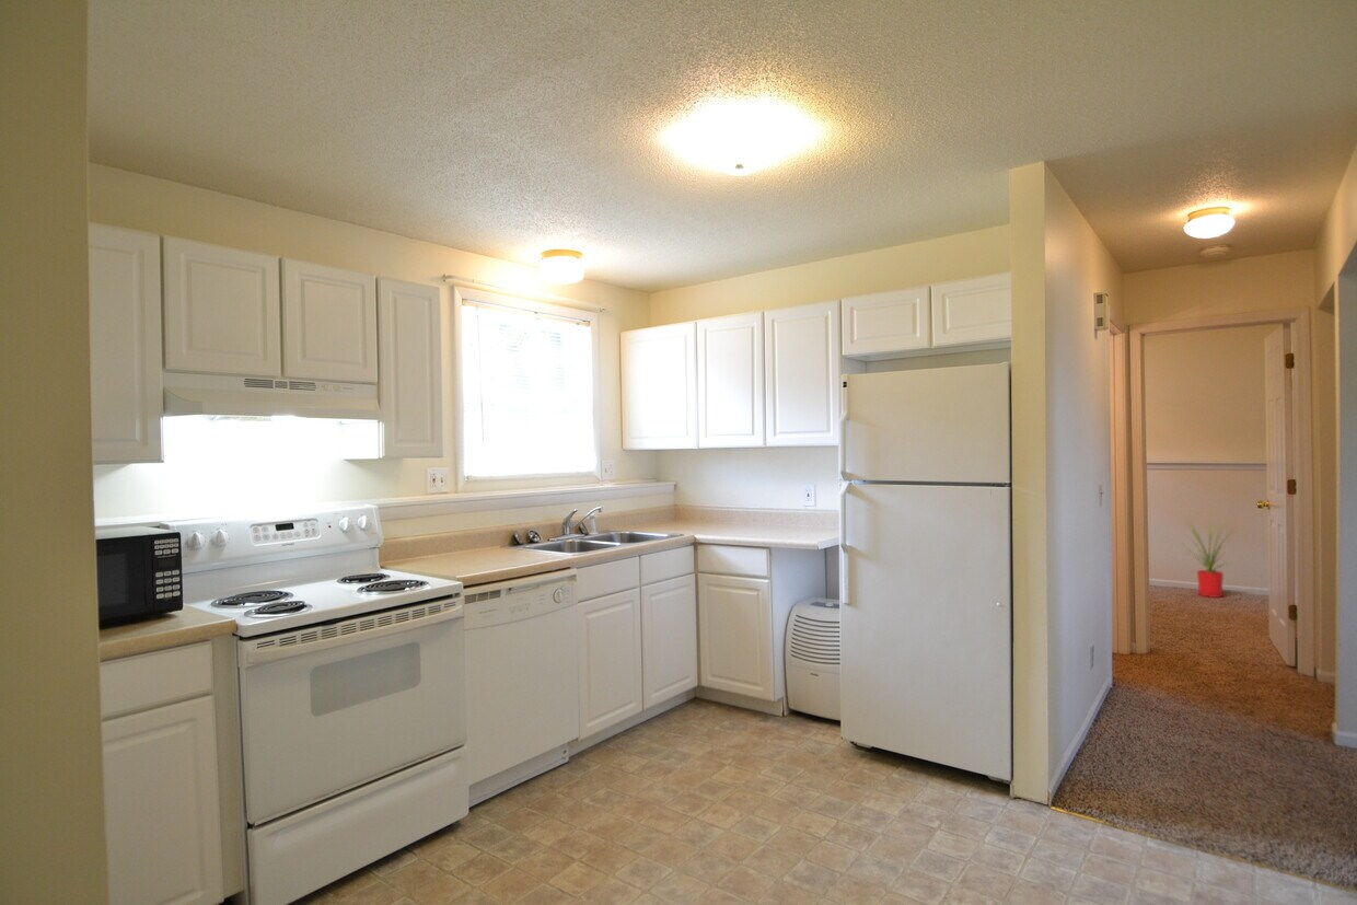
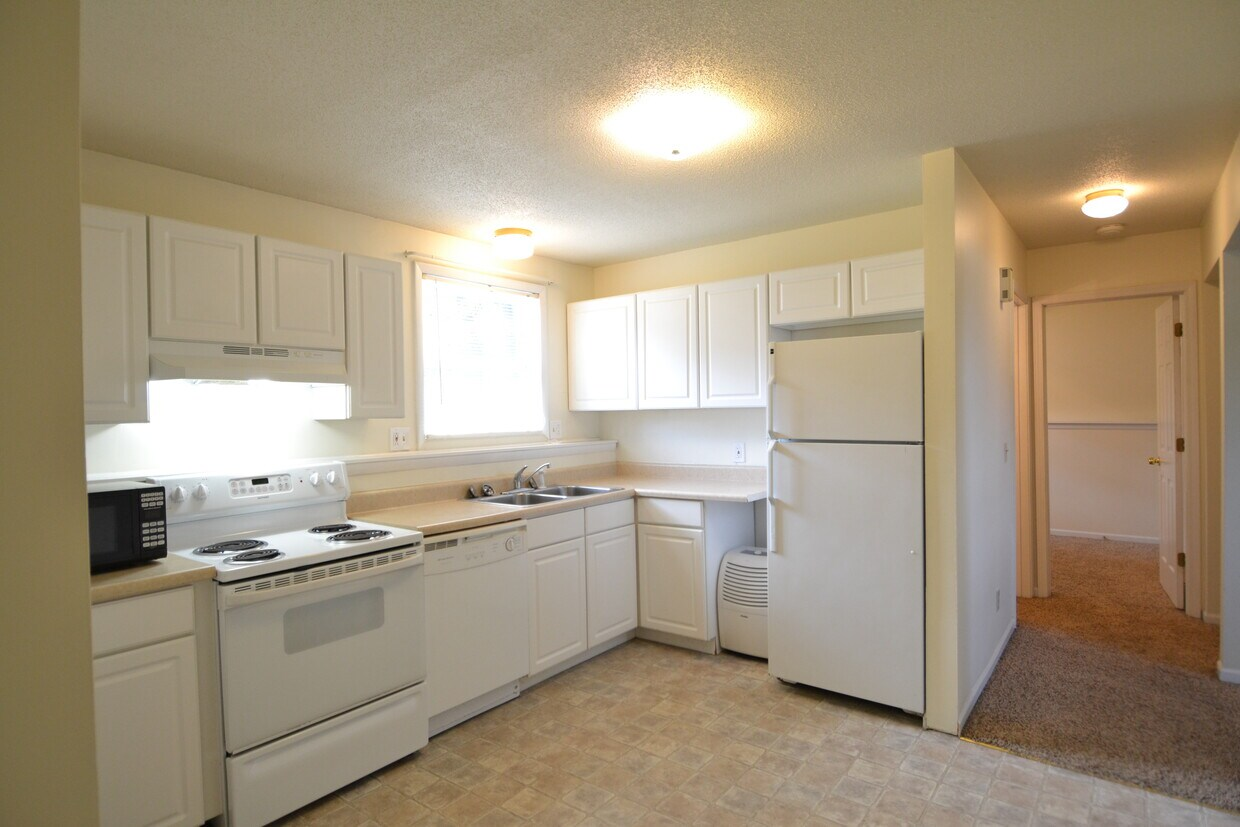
- house plant [1179,519,1246,599]
